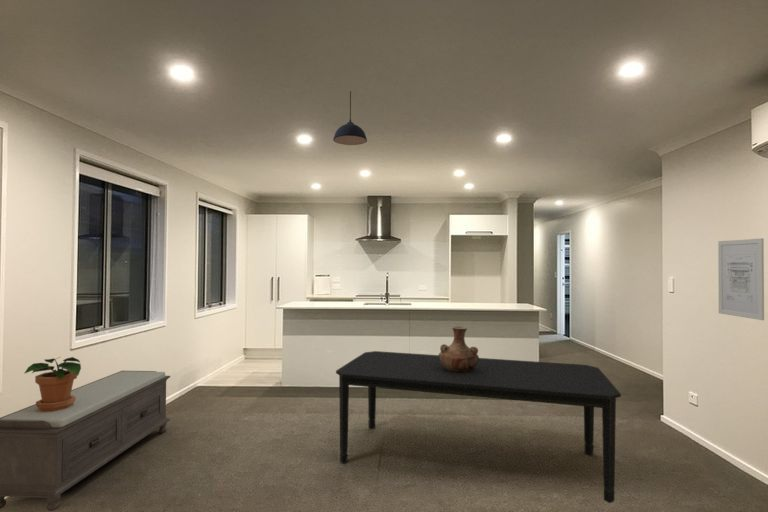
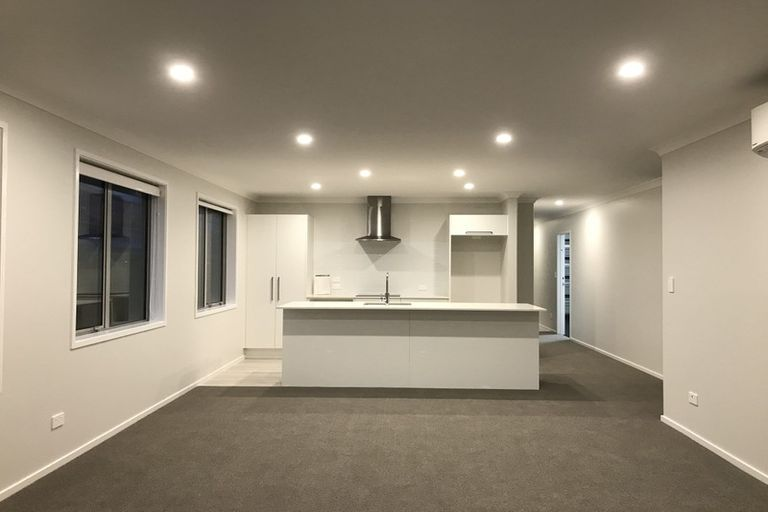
- bench [0,370,171,512]
- dining table [335,350,622,504]
- pendant light [332,90,368,146]
- wall art [717,237,765,321]
- potted plant [23,356,82,412]
- vase [438,326,480,372]
